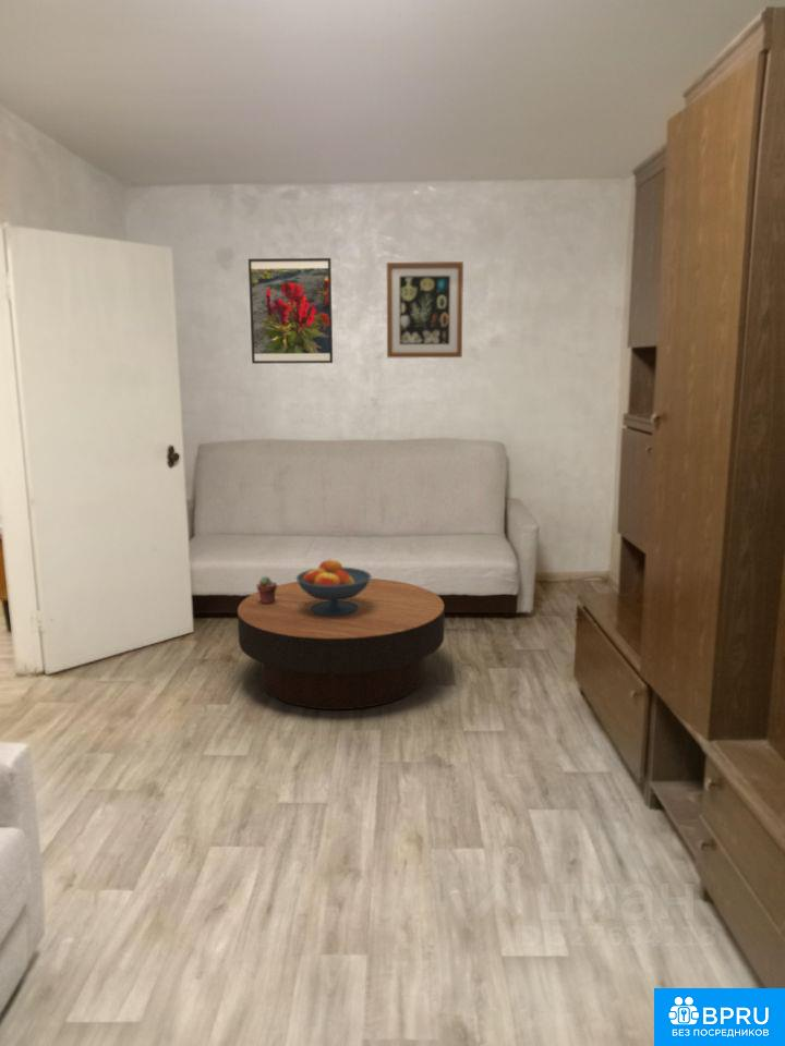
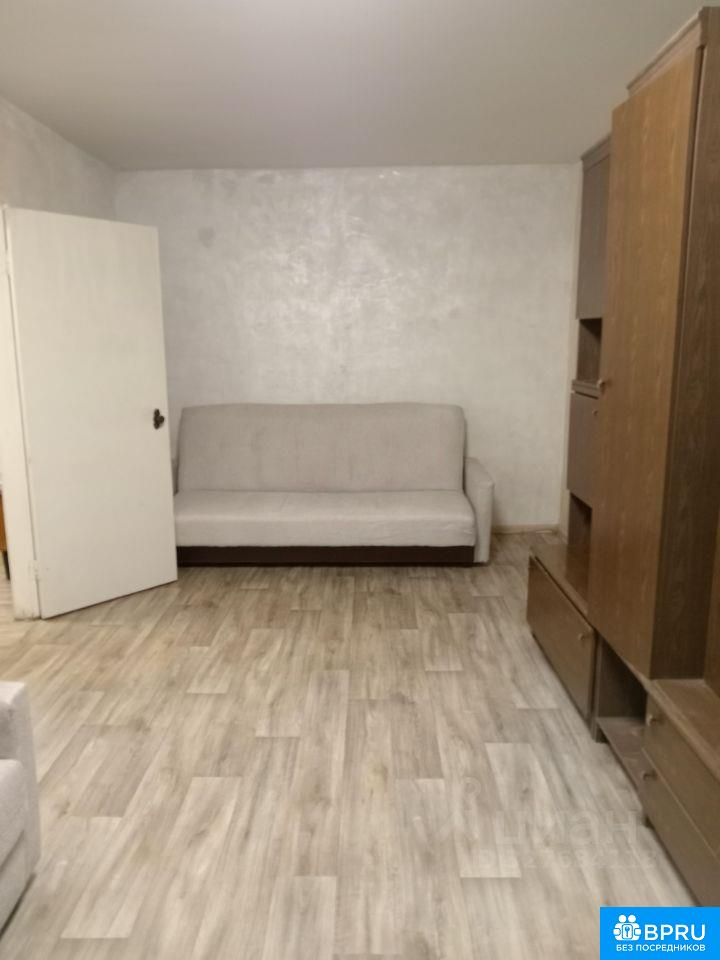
- potted succulent [255,575,278,605]
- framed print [247,257,334,365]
- coffee table [237,577,445,710]
- wall art [386,260,464,358]
- fruit bowl [295,557,373,616]
